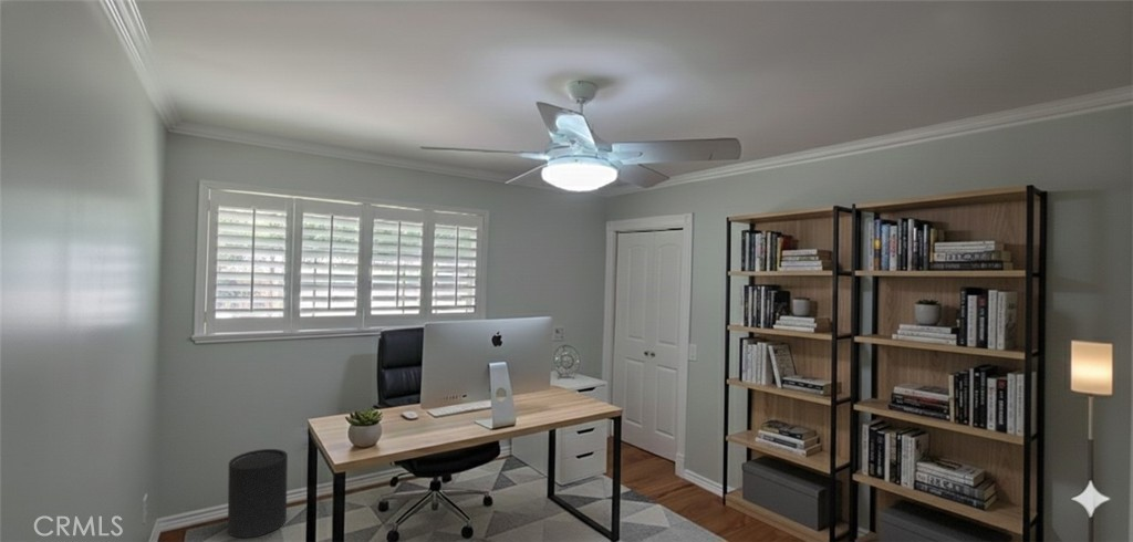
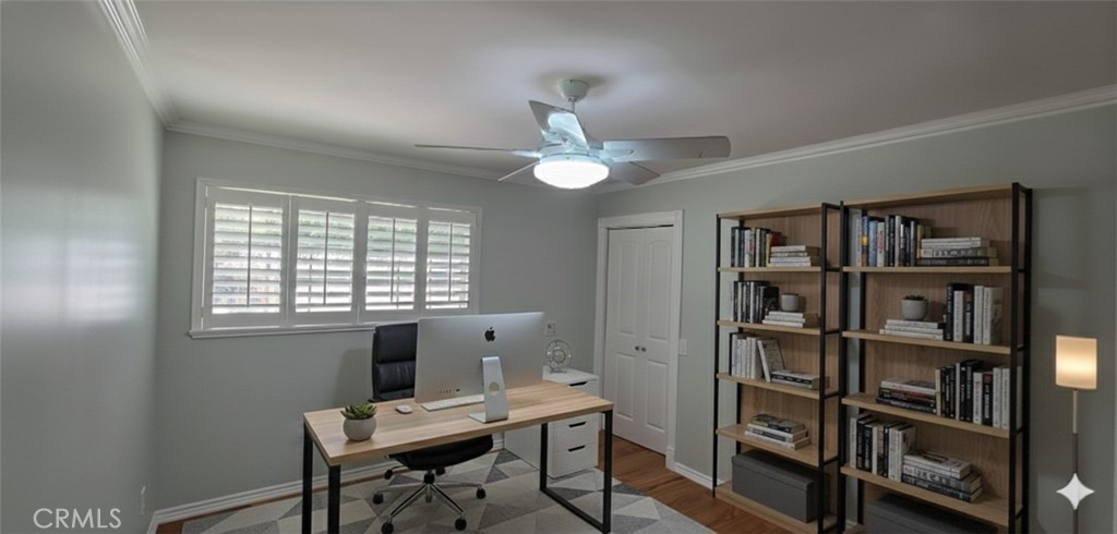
- trash can [227,448,289,539]
